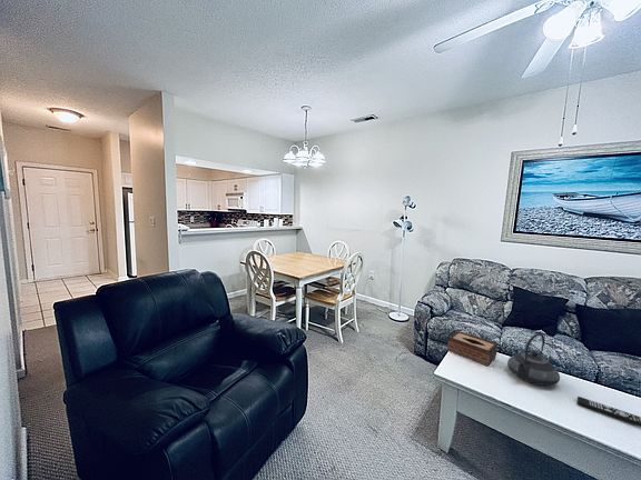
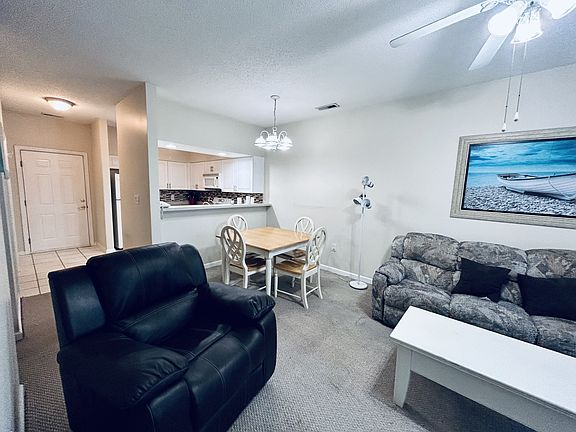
- tissue box [446,330,499,368]
- remote control [576,396,641,428]
- teapot [506,332,561,387]
